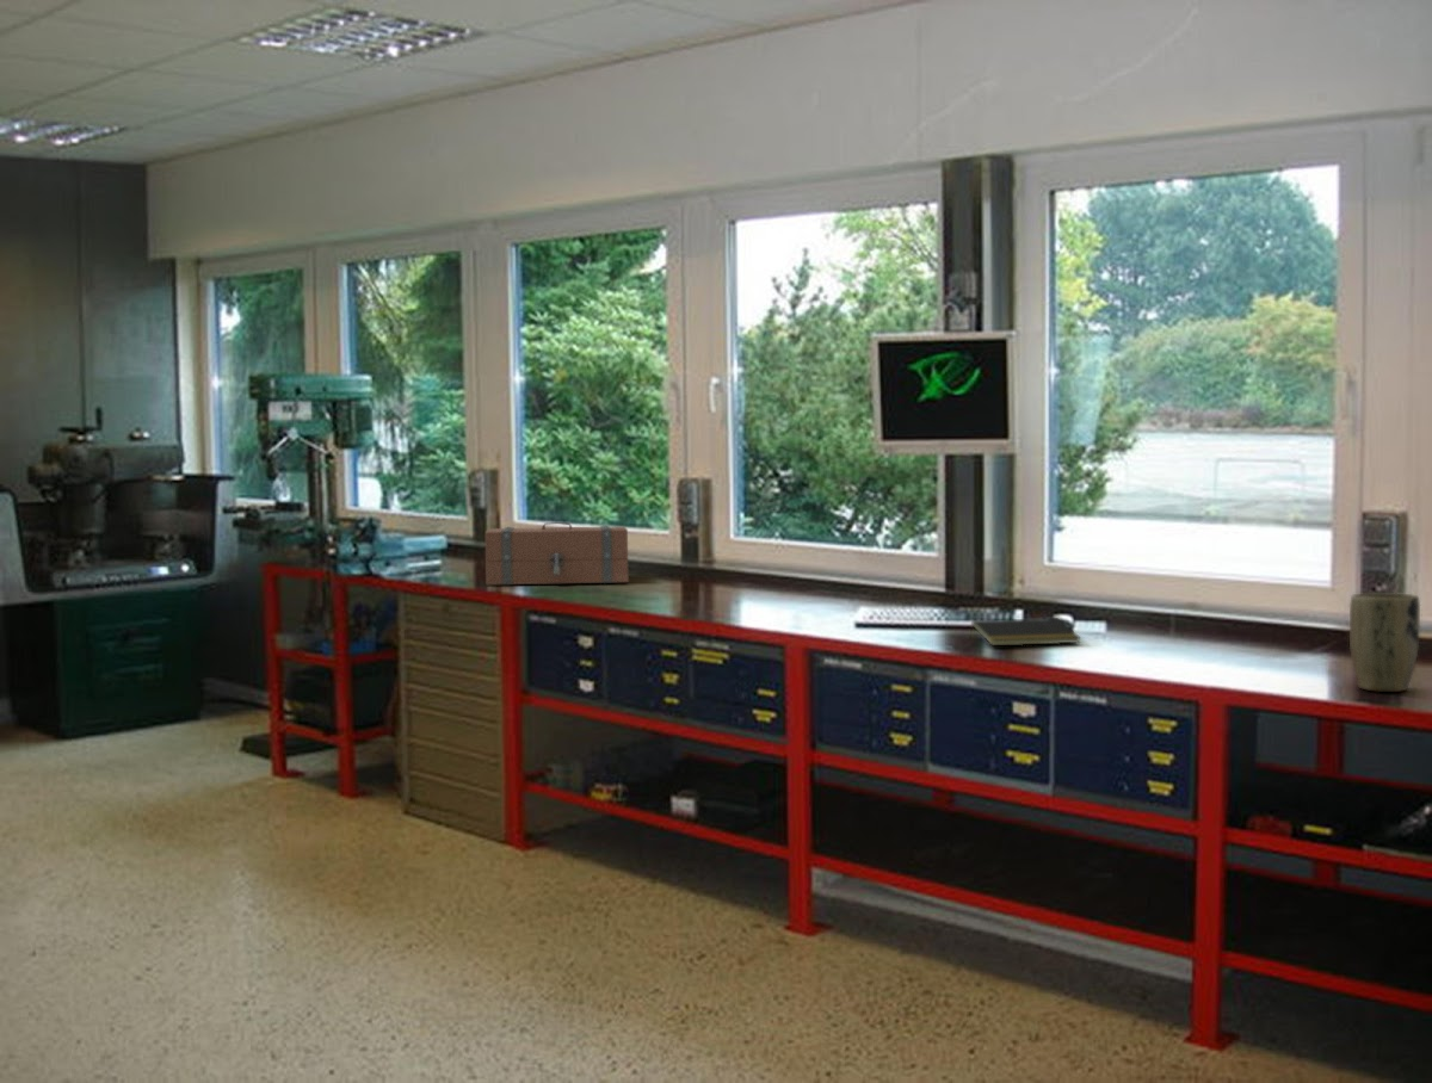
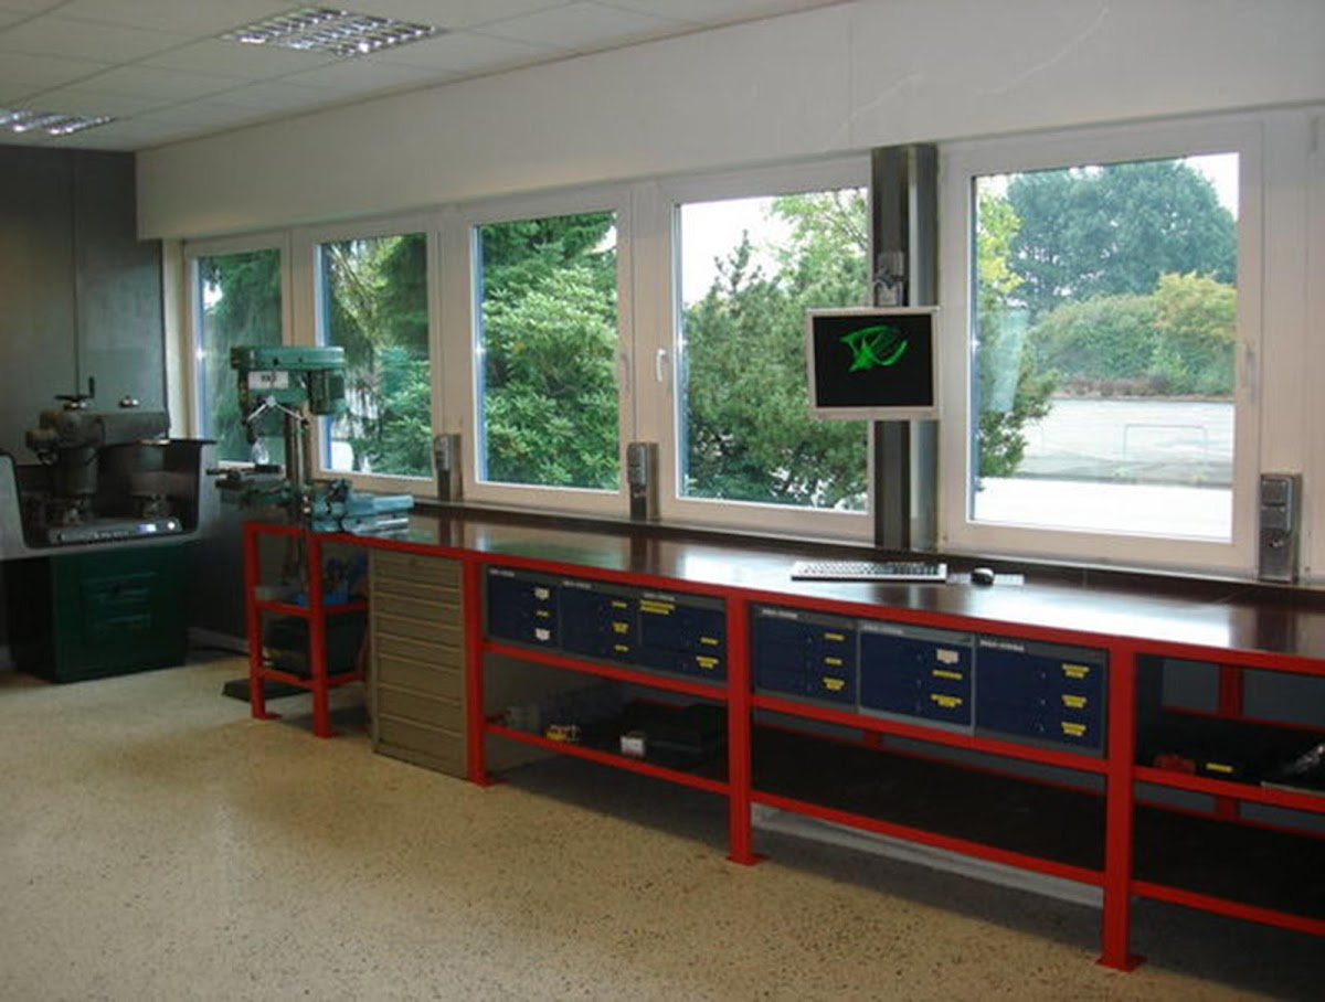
- toolbox [484,521,630,586]
- notepad [969,617,1082,646]
- plant pot [1348,592,1421,693]
